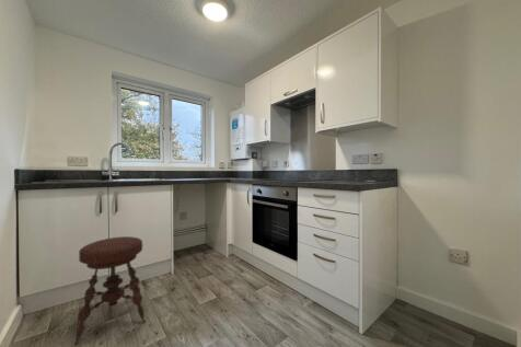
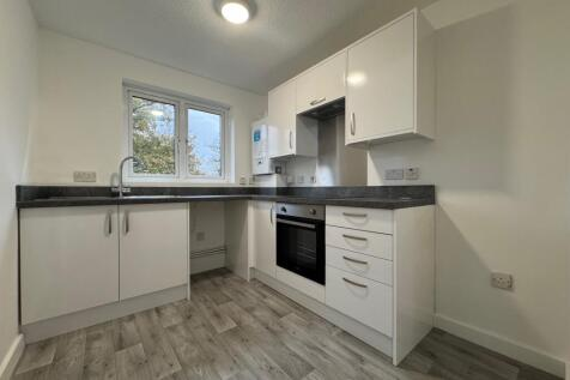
- stool [73,235,147,347]
